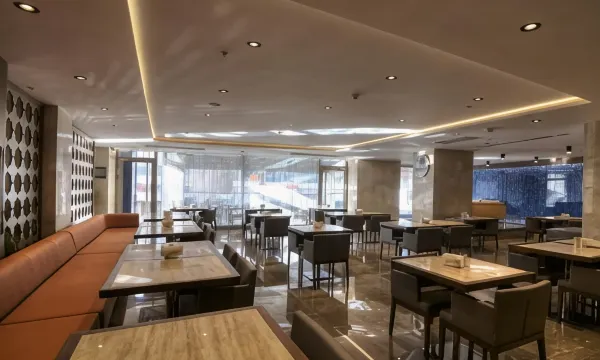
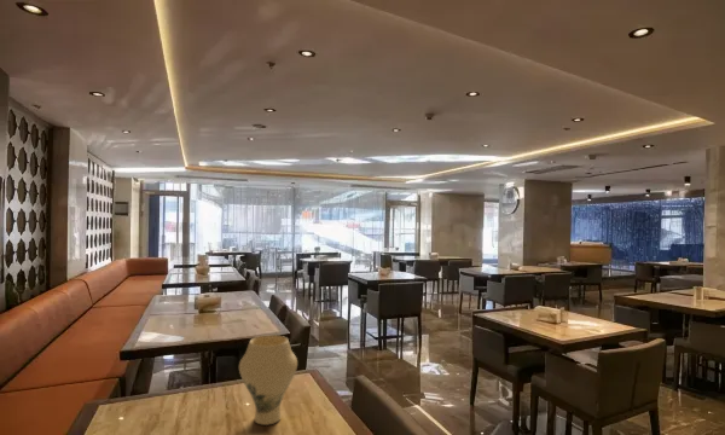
+ vase [238,334,298,427]
